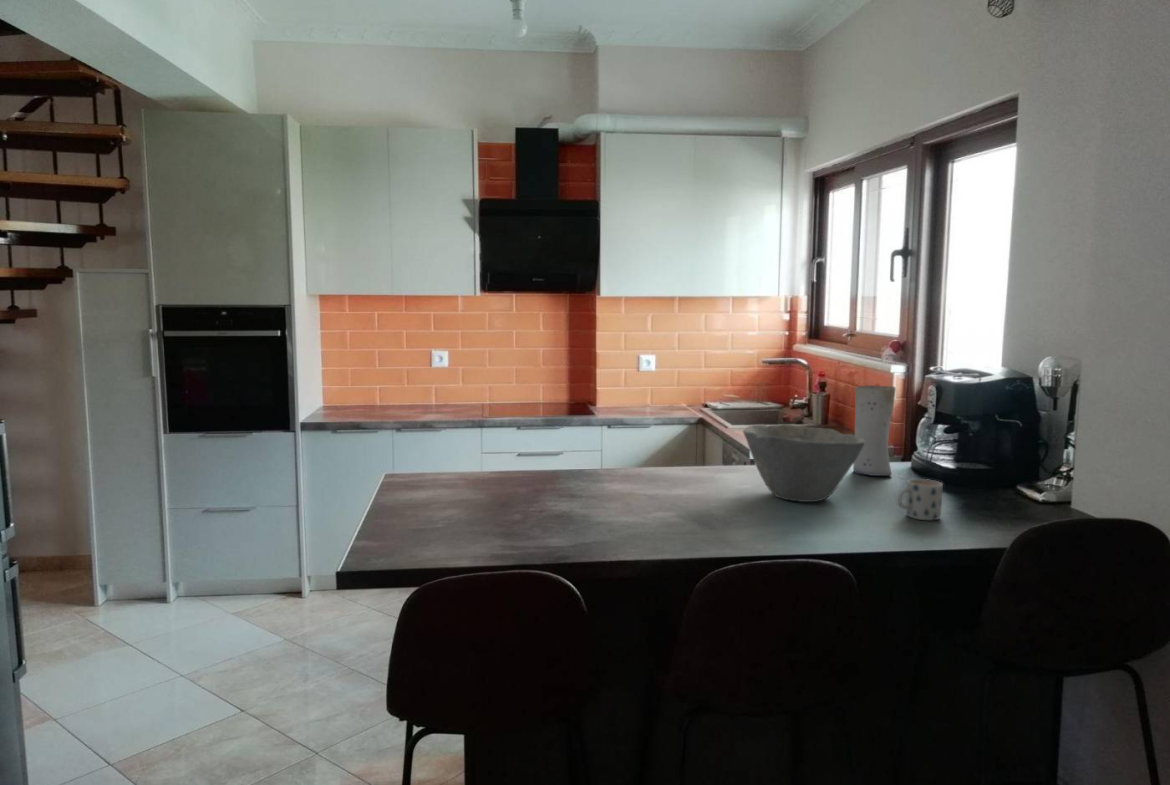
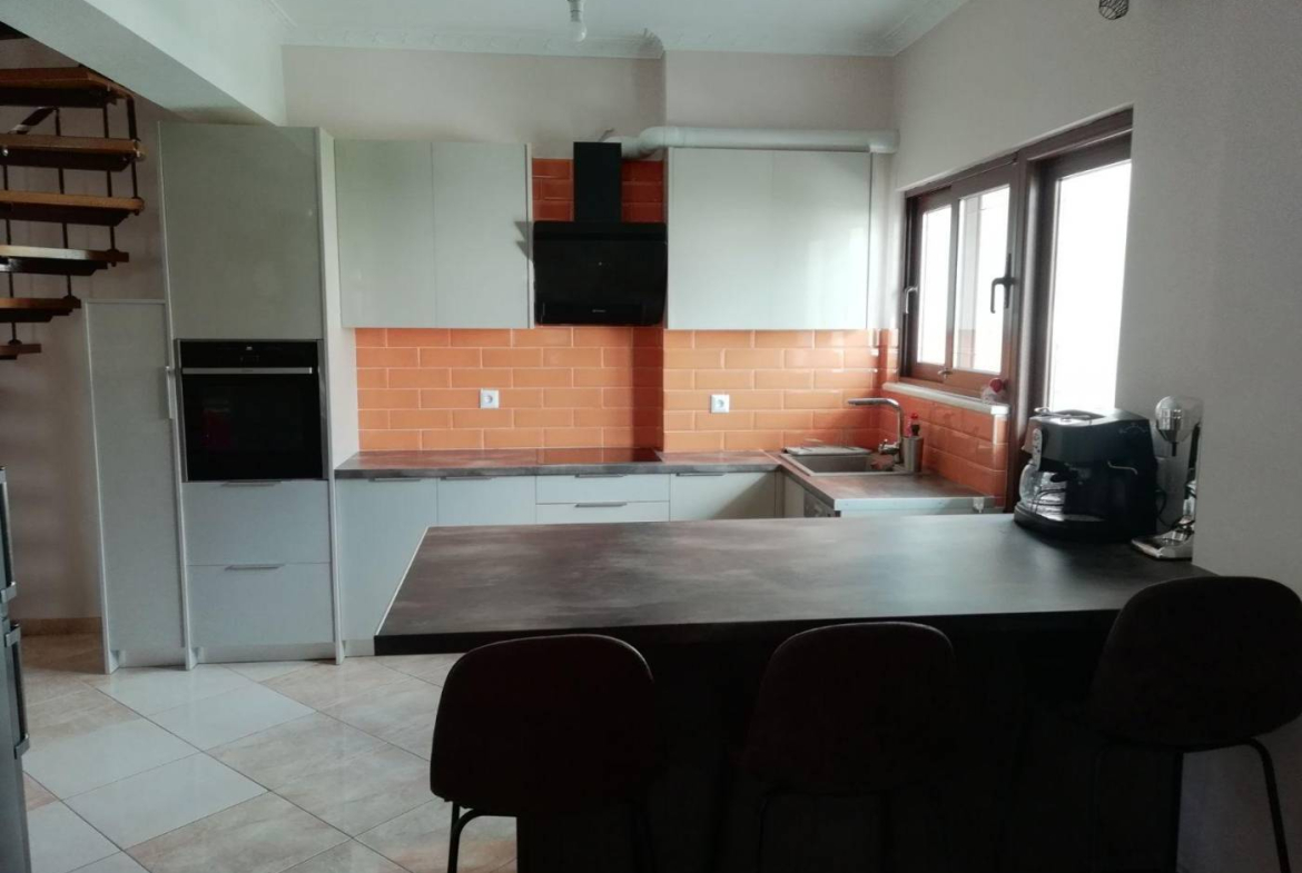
- bowl [742,423,865,503]
- mug [897,478,944,521]
- vase [852,384,897,477]
